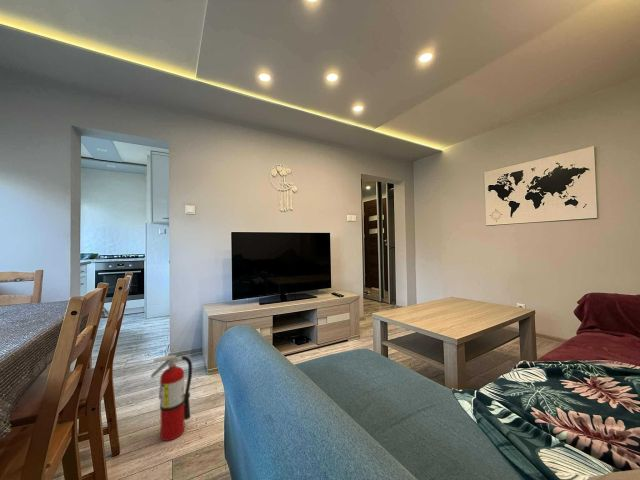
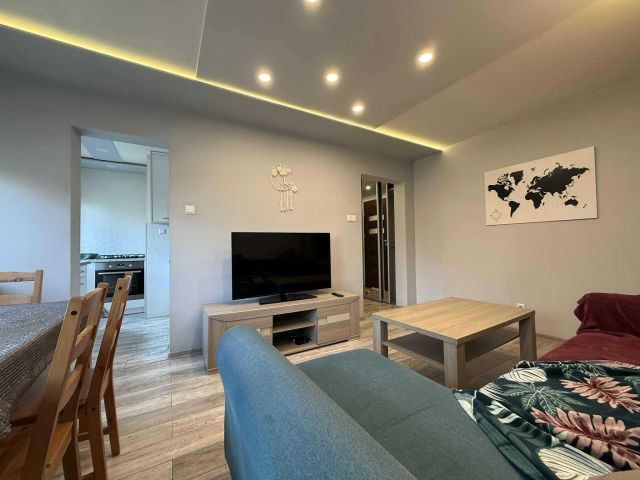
- fire extinguisher [150,349,193,442]
